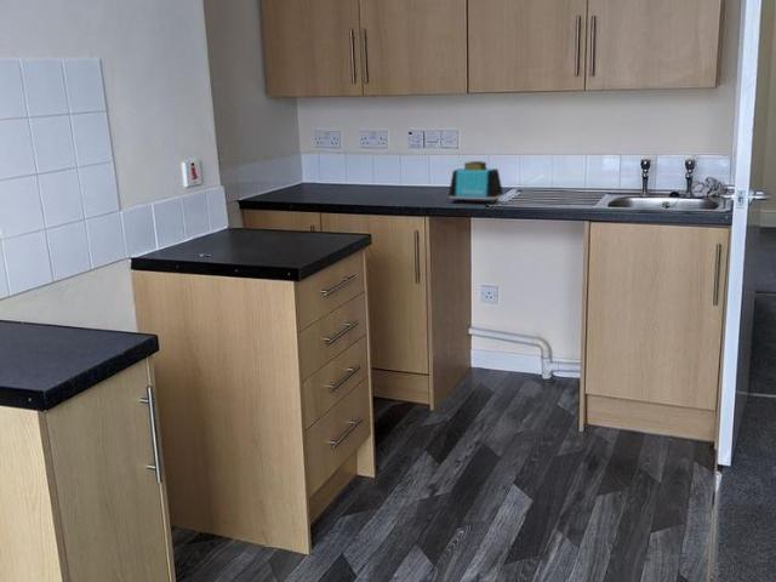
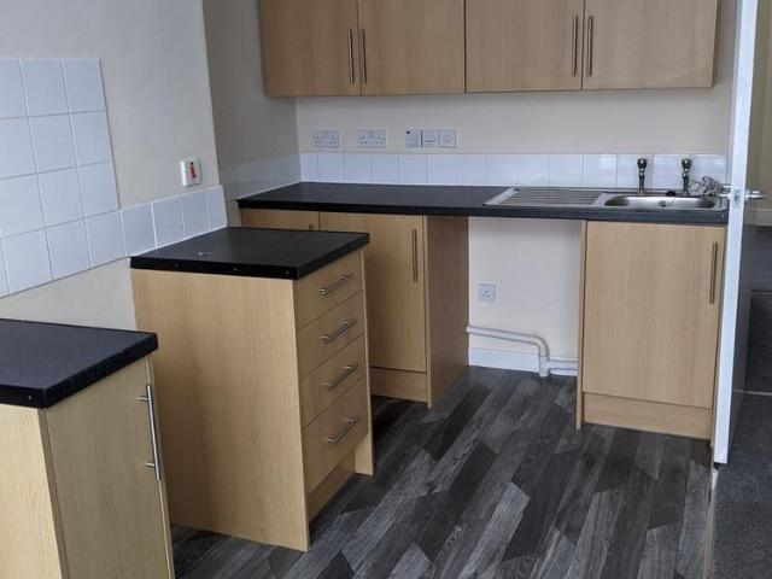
- toaster [447,160,504,205]
